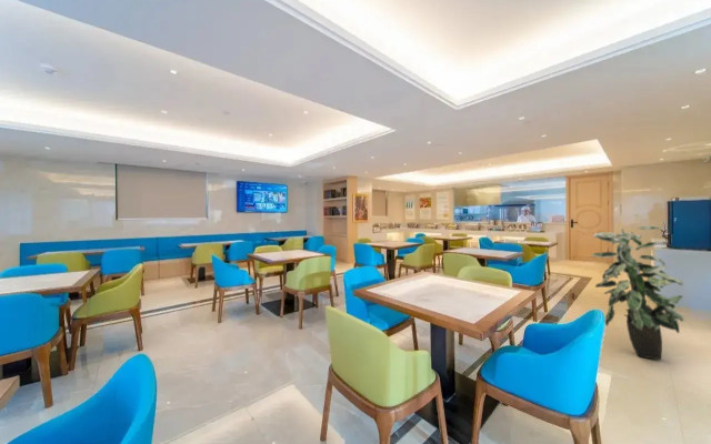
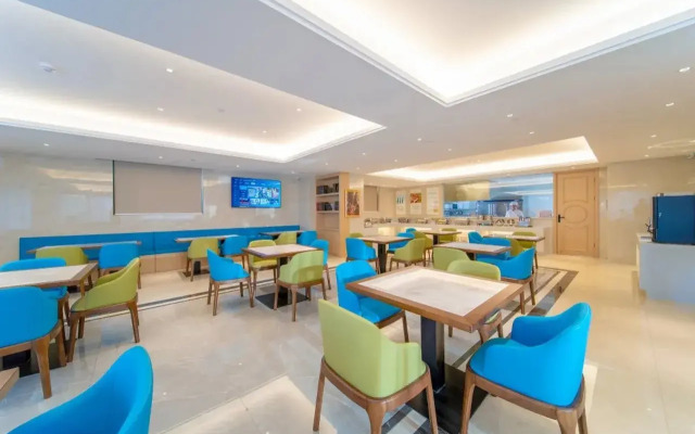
- indoor plant [590,225,685,361]
